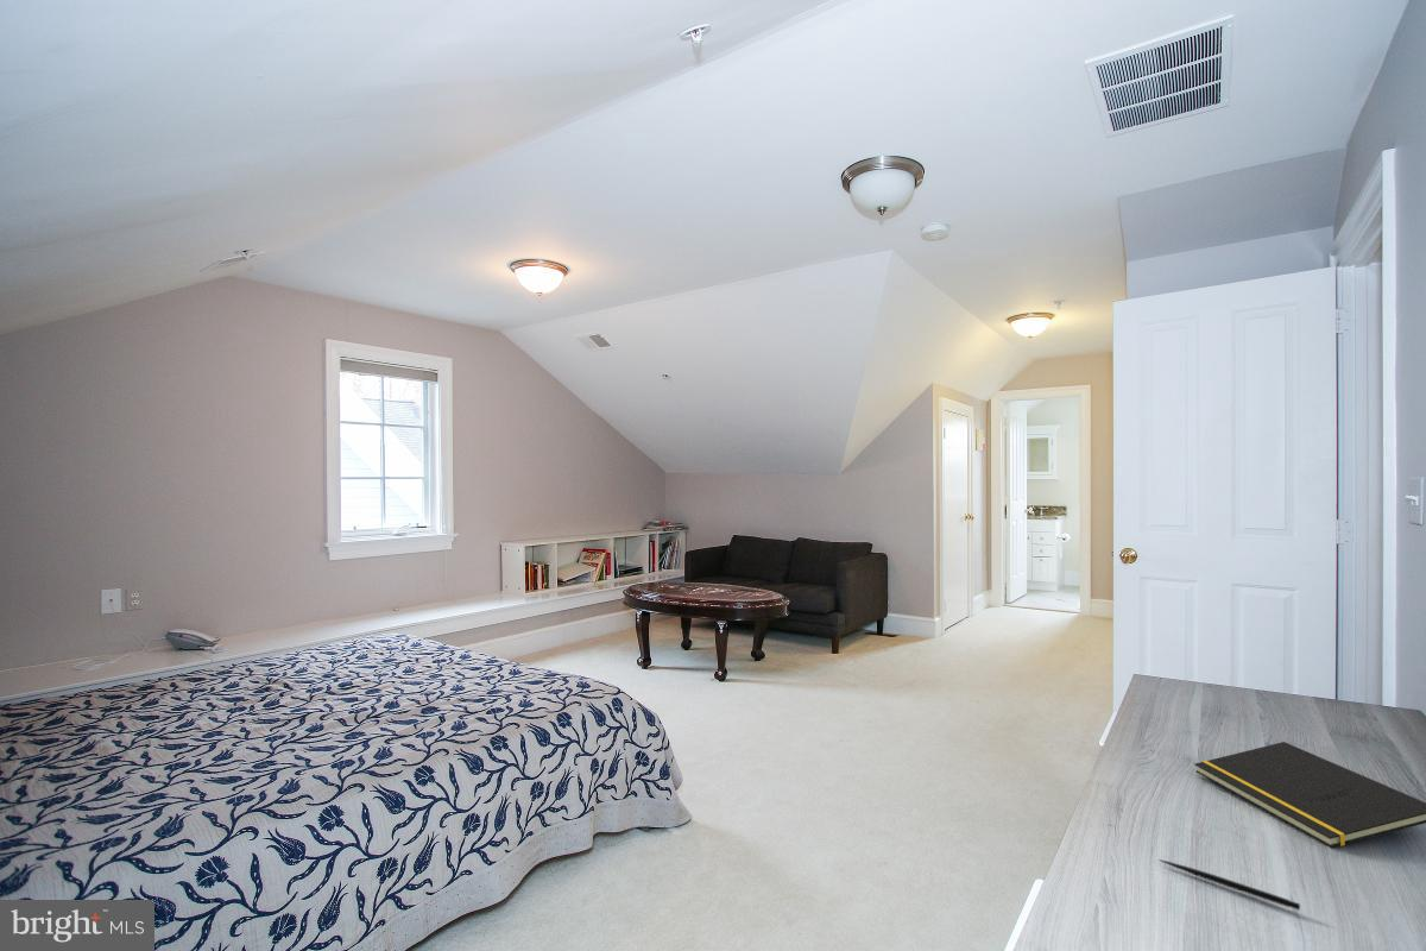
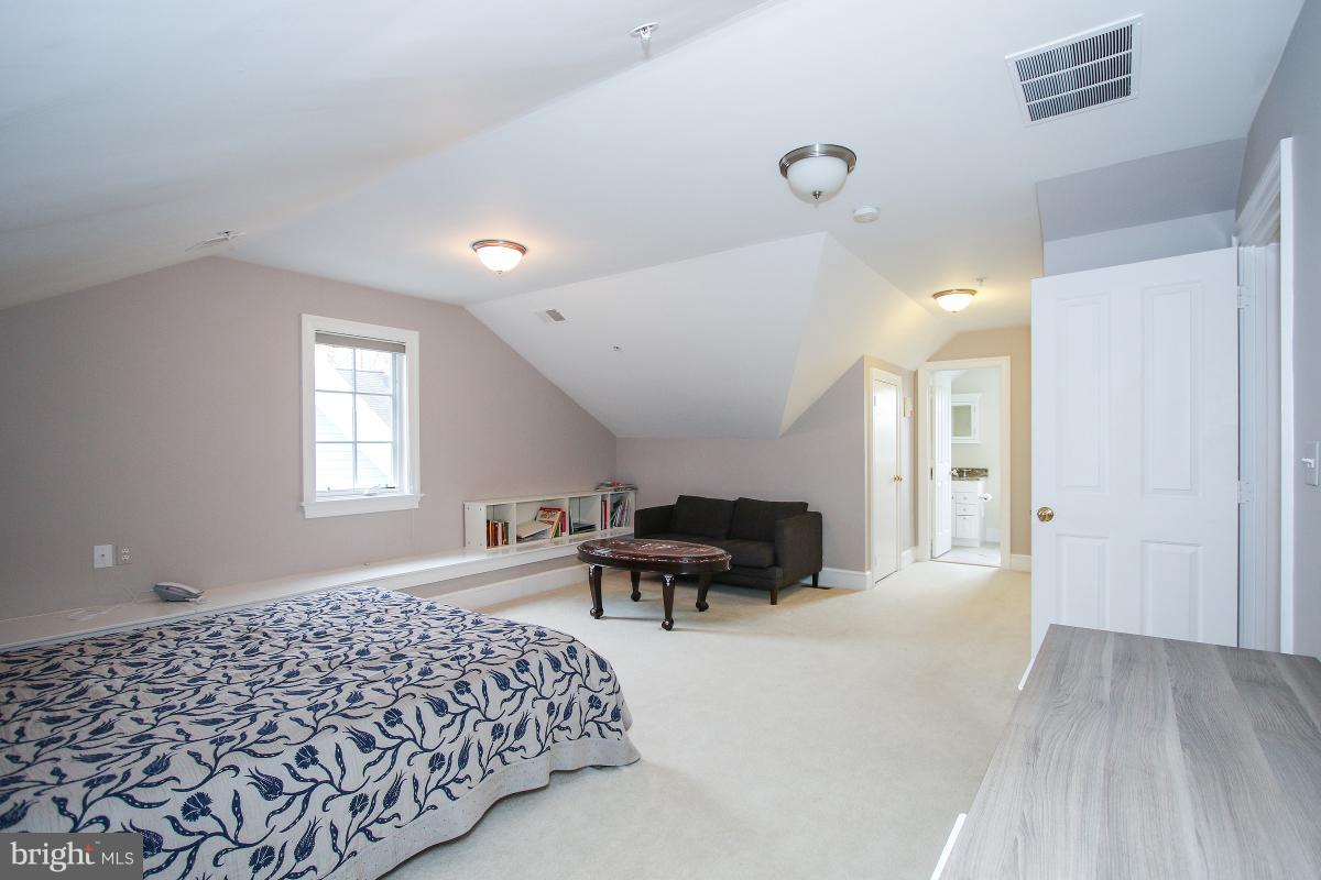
- notepad [1193,741,1426,849]
- pen [1157,858,1301,911]
